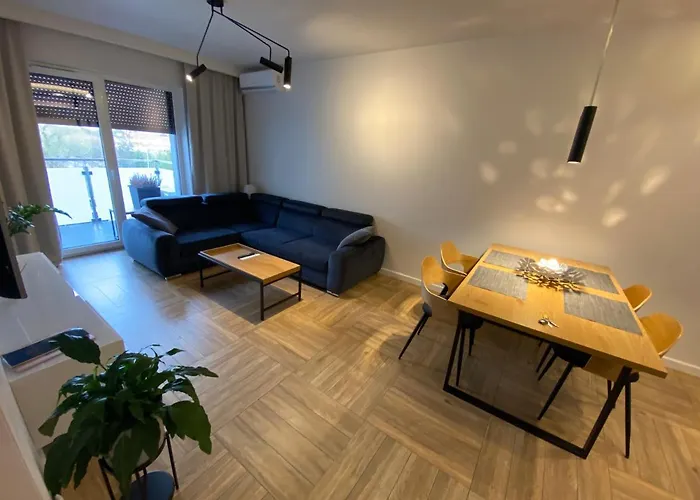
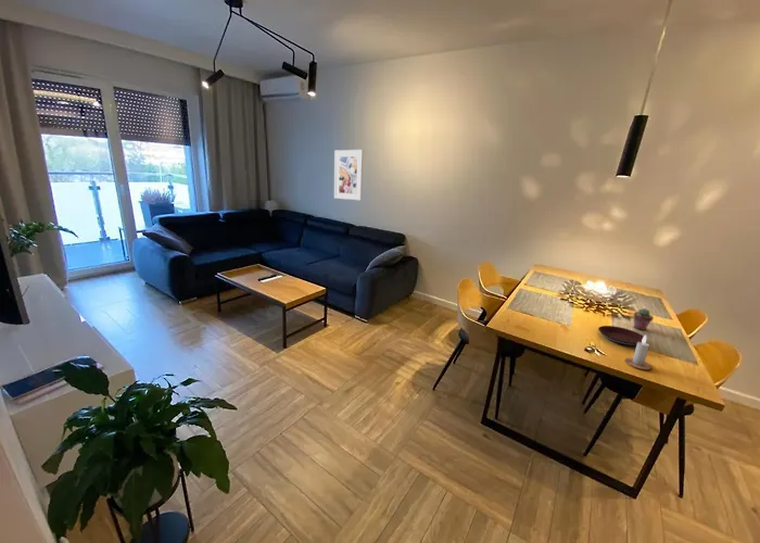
+ potted succulent [633,307,655,331]
+ plate [597,325,648,346]
+ candle [624,333,653,370]
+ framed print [333,149,364,201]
